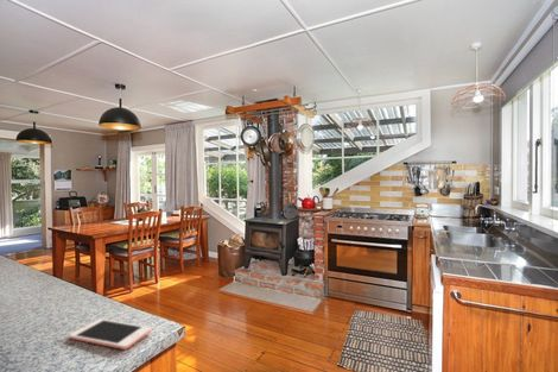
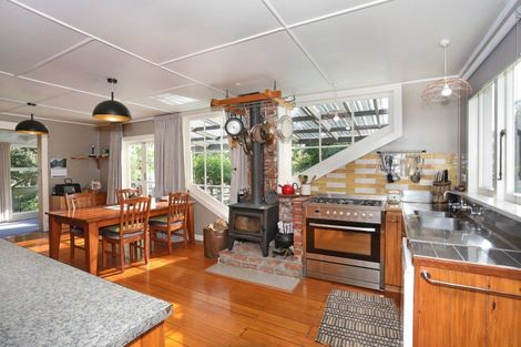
- cell phone [68,319,152,351]
